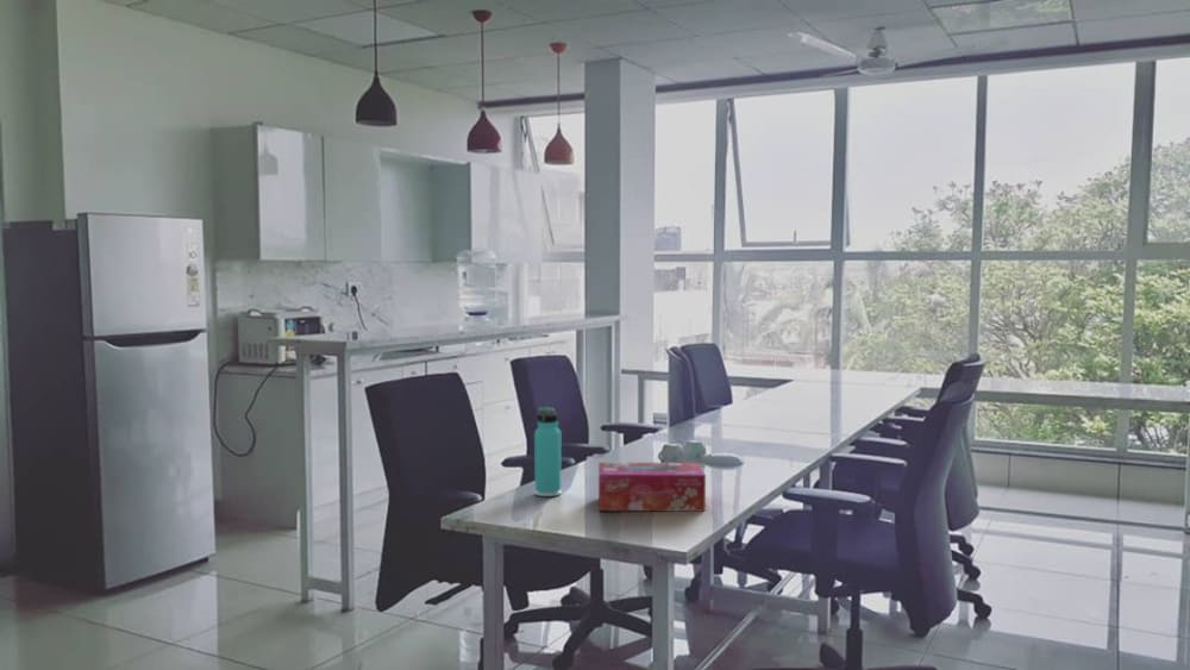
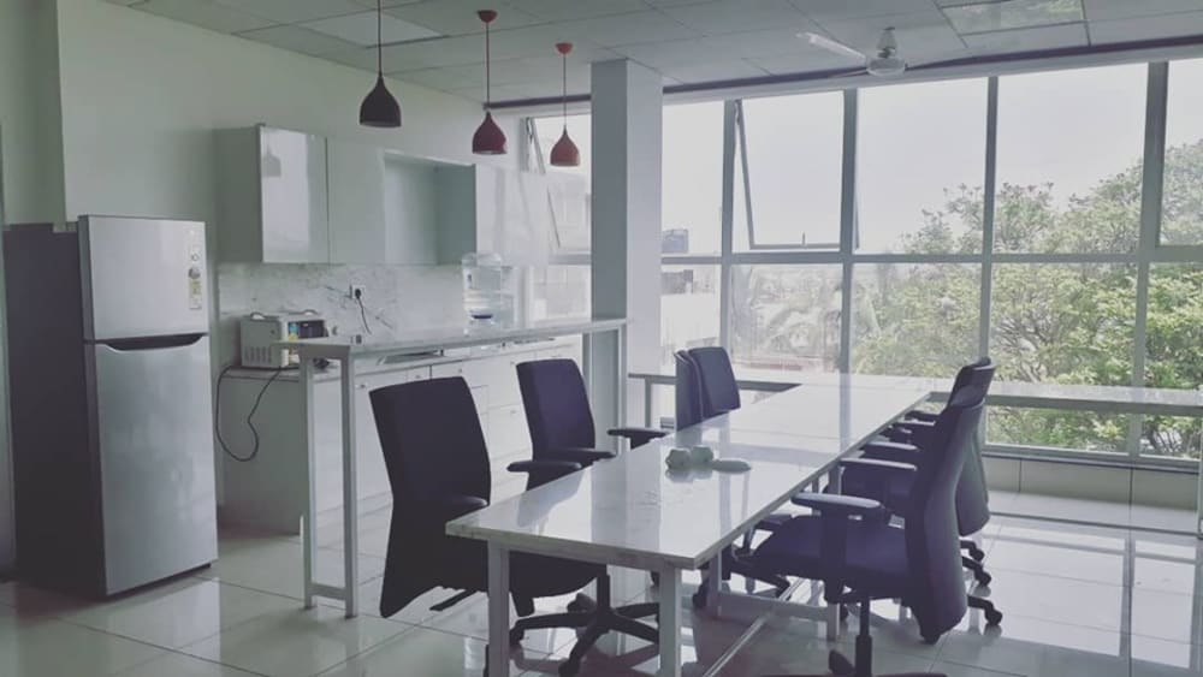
- thermos bottle [533,406,562,497]
- tissue box [597,462,707,512]
